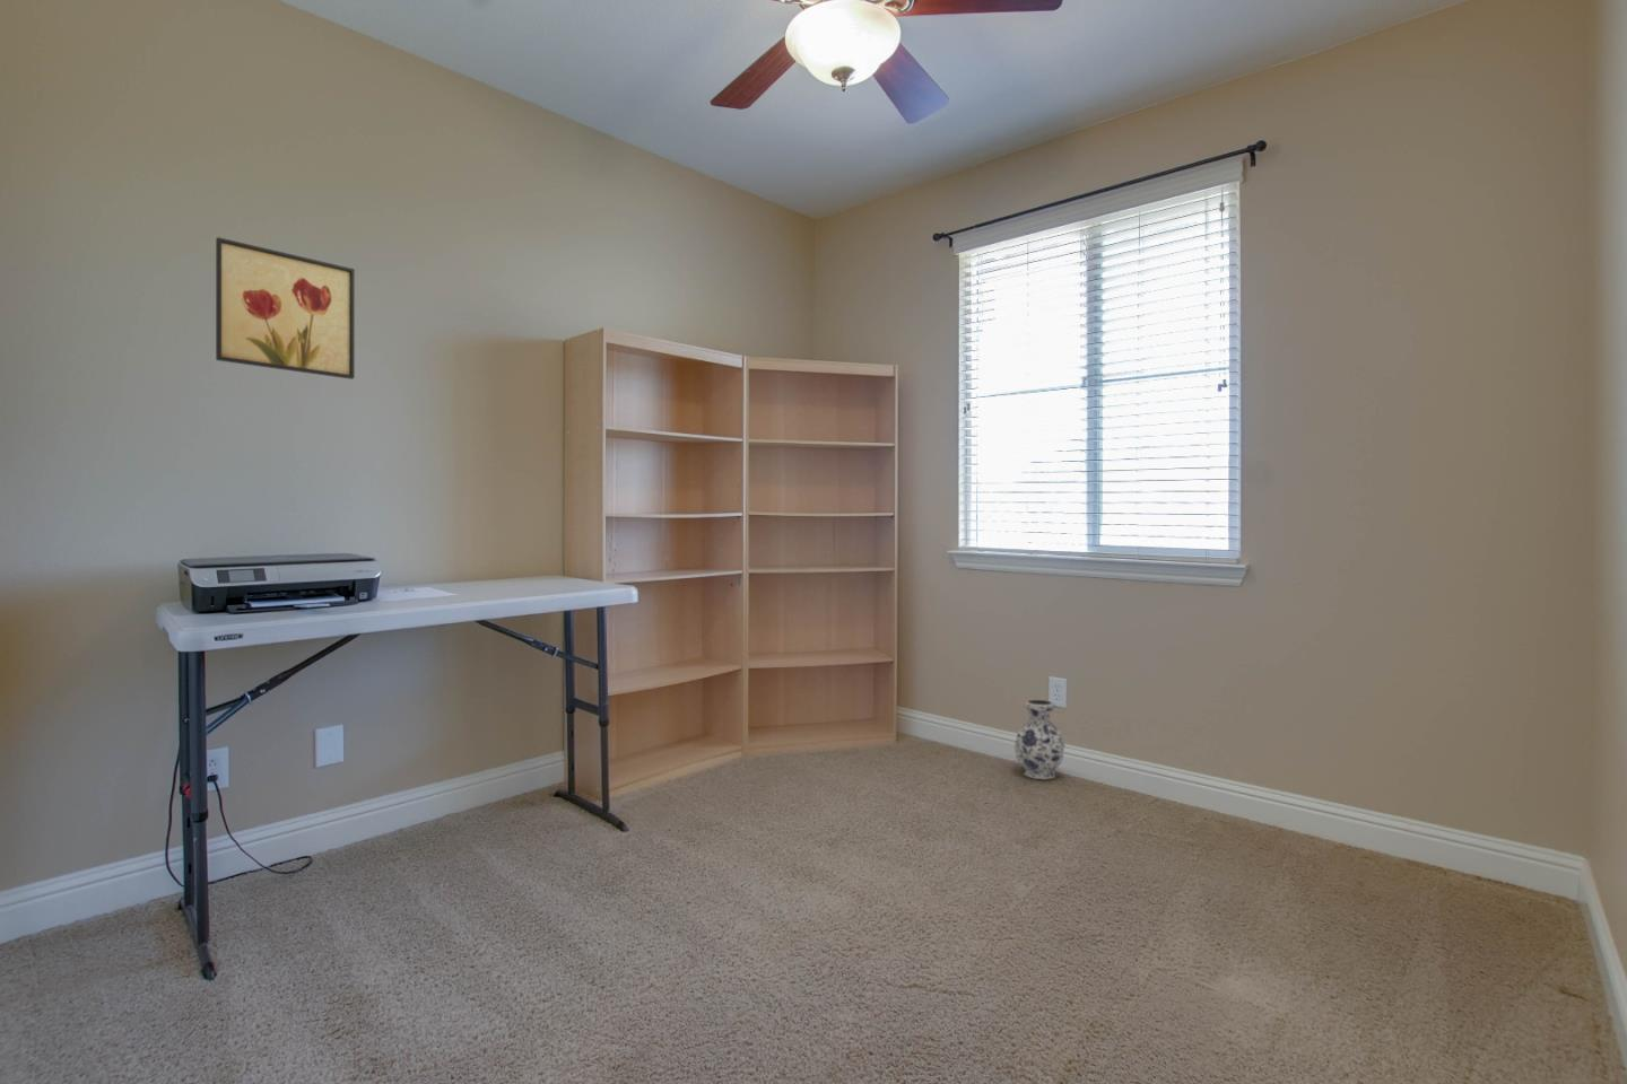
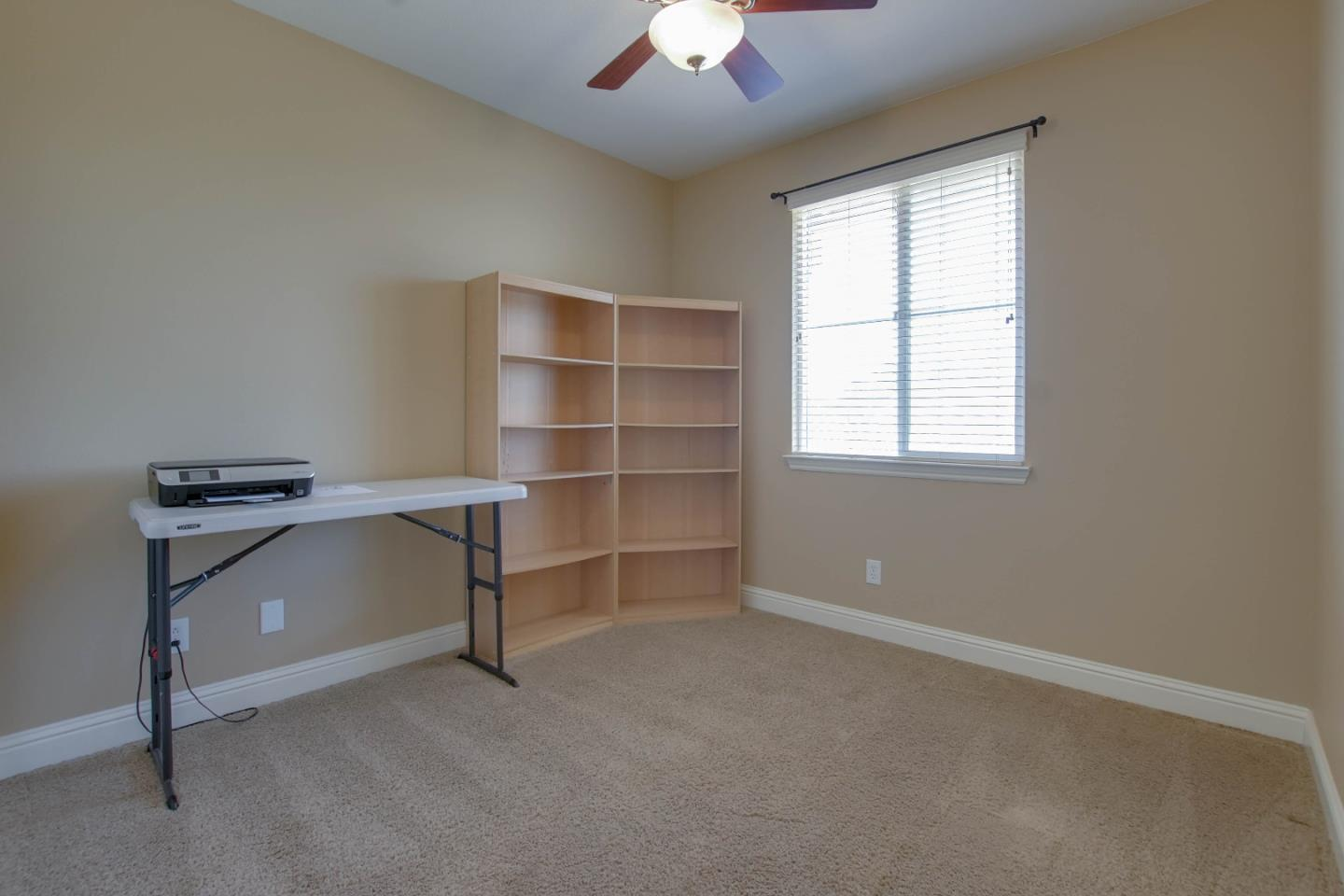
- wall art [214,236,356,381]
- vase [1013,699,1067,780]
